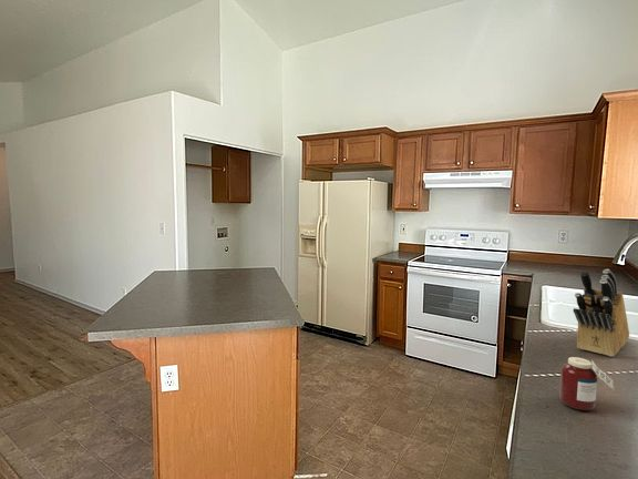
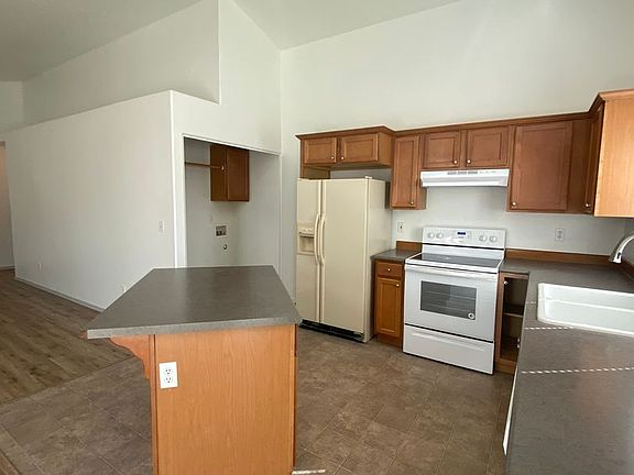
- jar [558,356,616,411]
- knife block [573,268,630,358]
